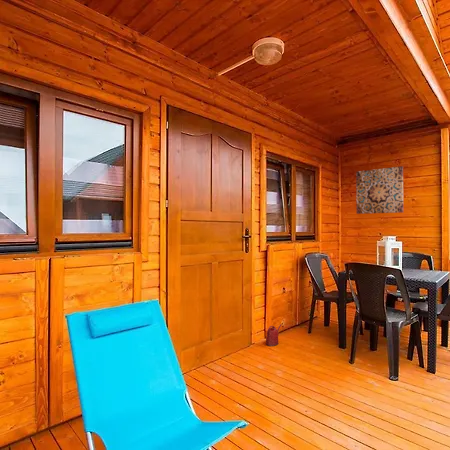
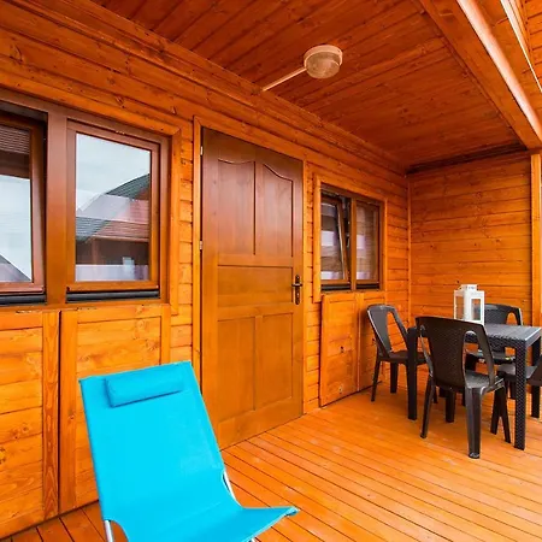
- wall art [355,165,404,215]
- watering can [265,323,283,347]
